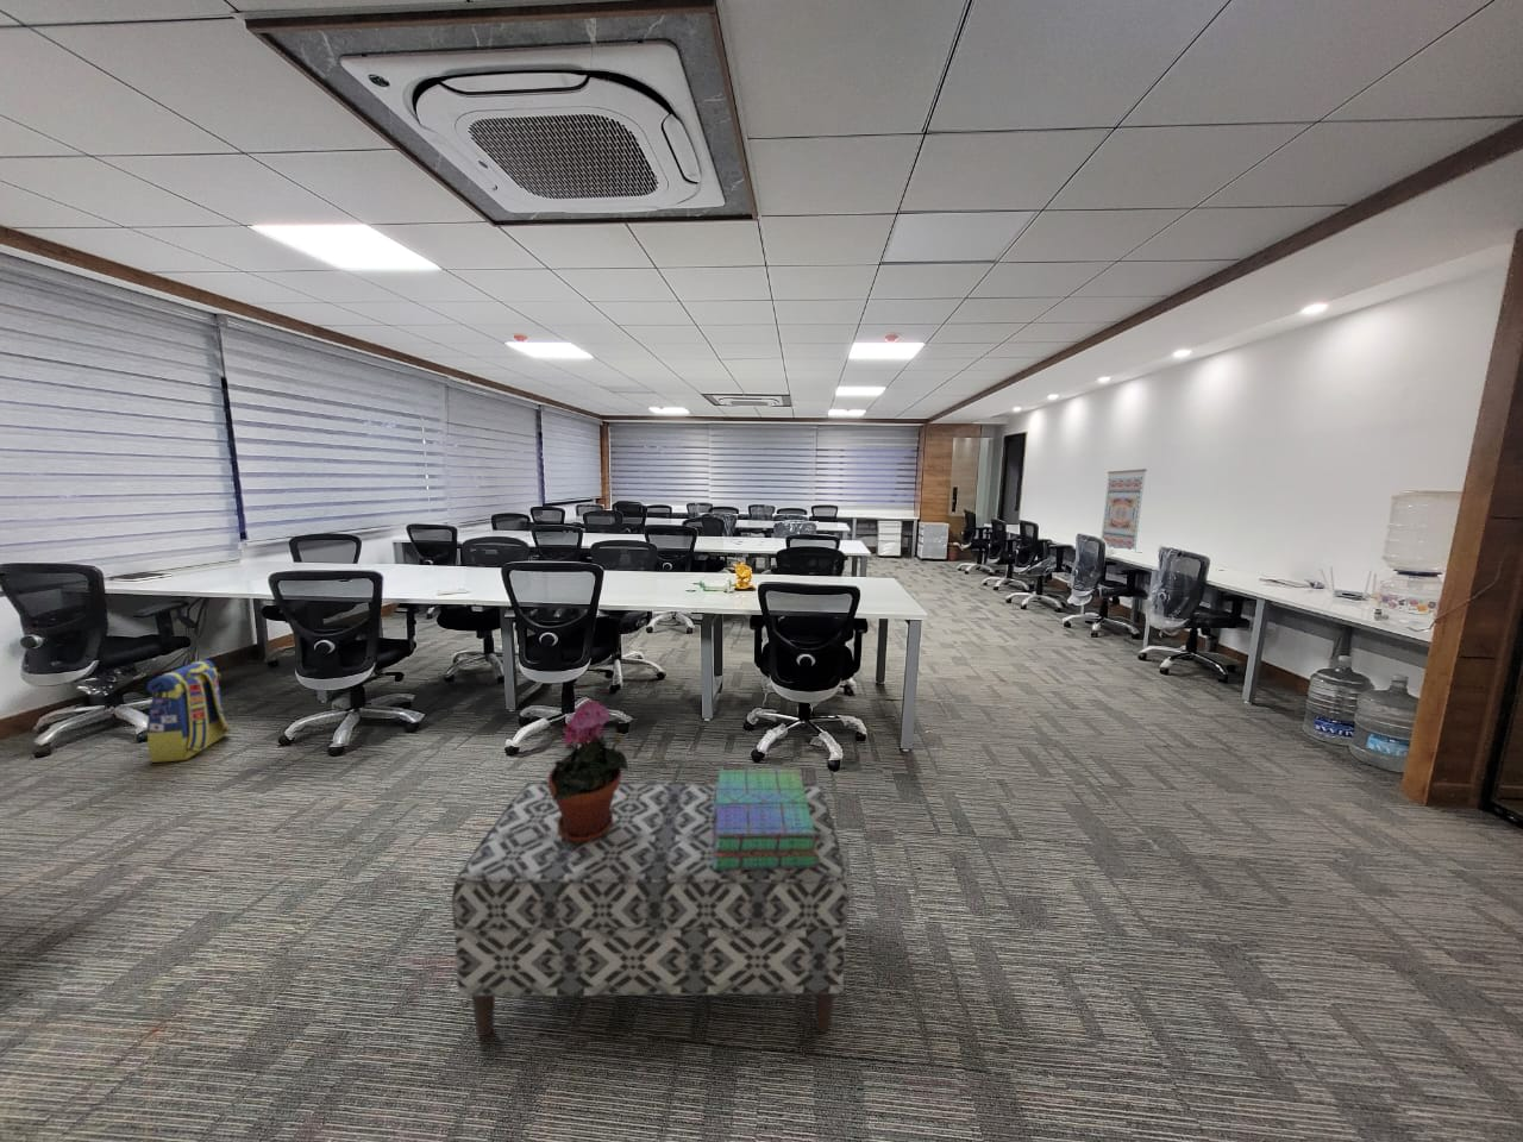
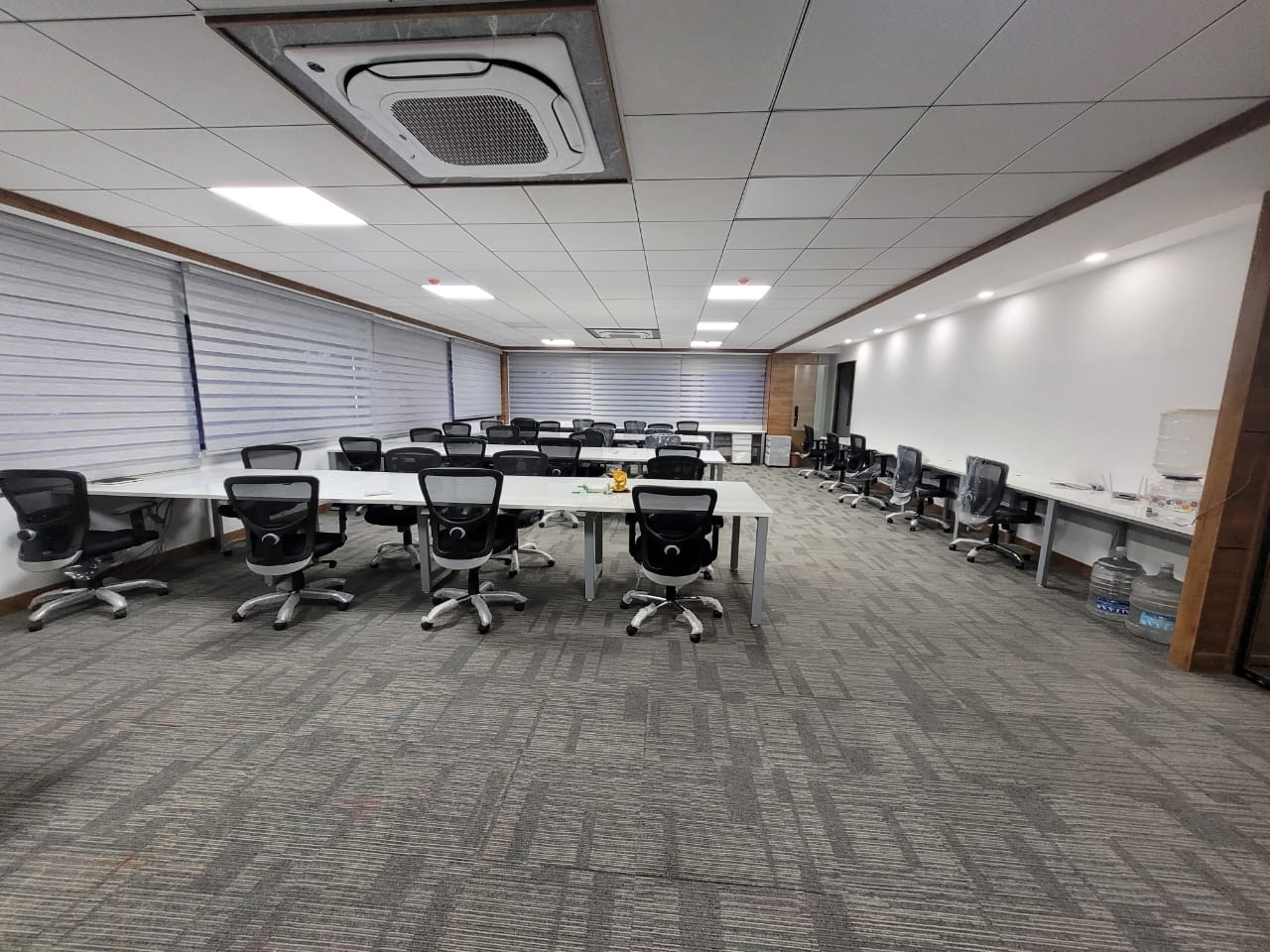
- bench [451,781,850,1038]
- wall art [1100,468,1148,551]
- potted plant [547,699,630,843]
- backpack [146,659,231,764]
- stack of books [712,769,820,871]
